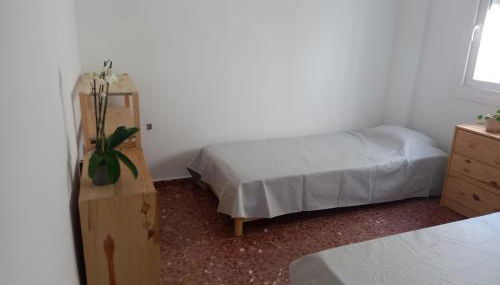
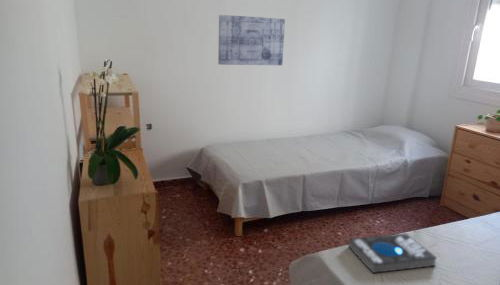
+ book [348,233,438,274]
+ wall art [217,14,286,66]
